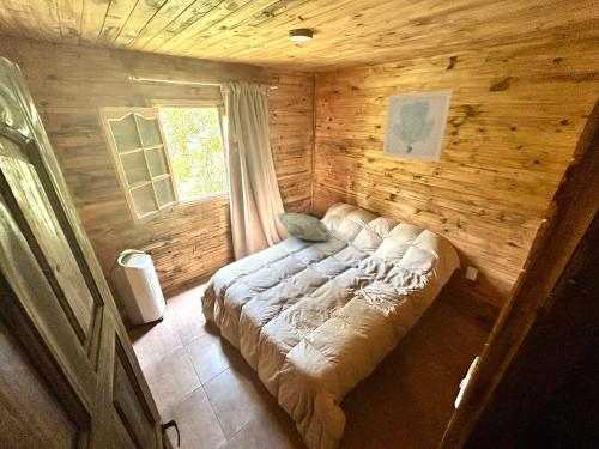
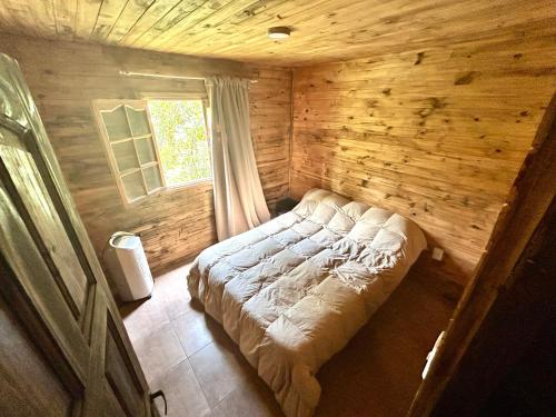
- decorative pillow [276,212,332,242]
- wall art [381,89,454,163]
